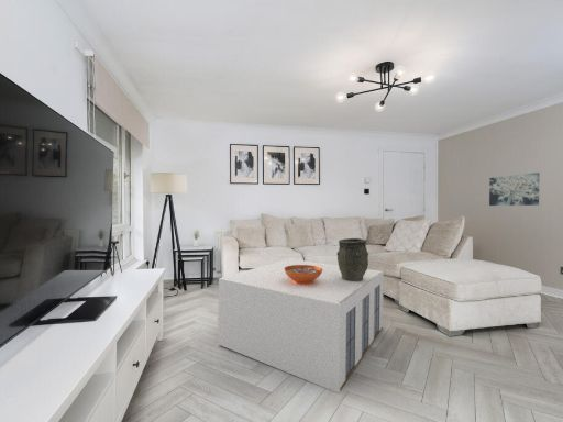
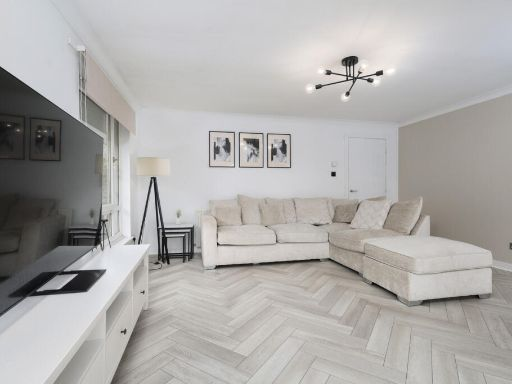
- wall art [488,171,541,207]
- decorative bowl [285,265,322,285]
- vase [336,237,369,281]
- coffee table [217,258,385,395]
